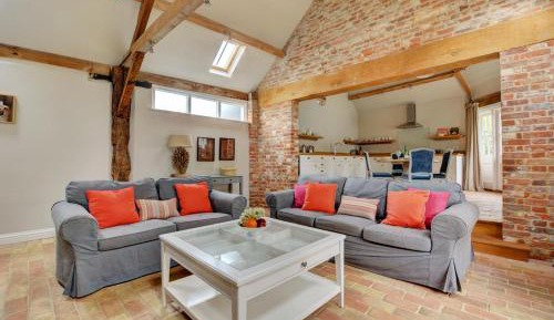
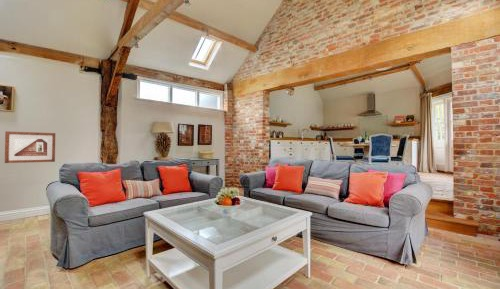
+ picture frame [4,130,56,164]
